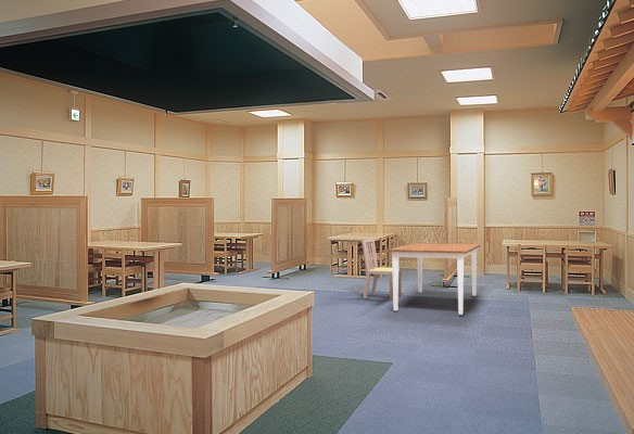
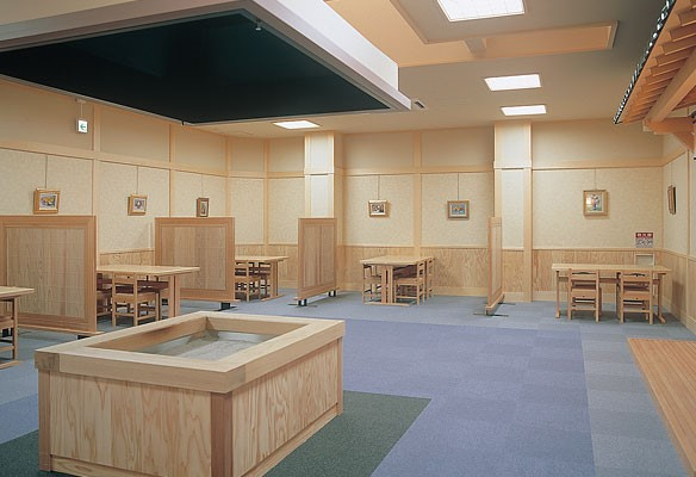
- dining chair [360,238,403,302]
- dining table [386,242,482,316]
